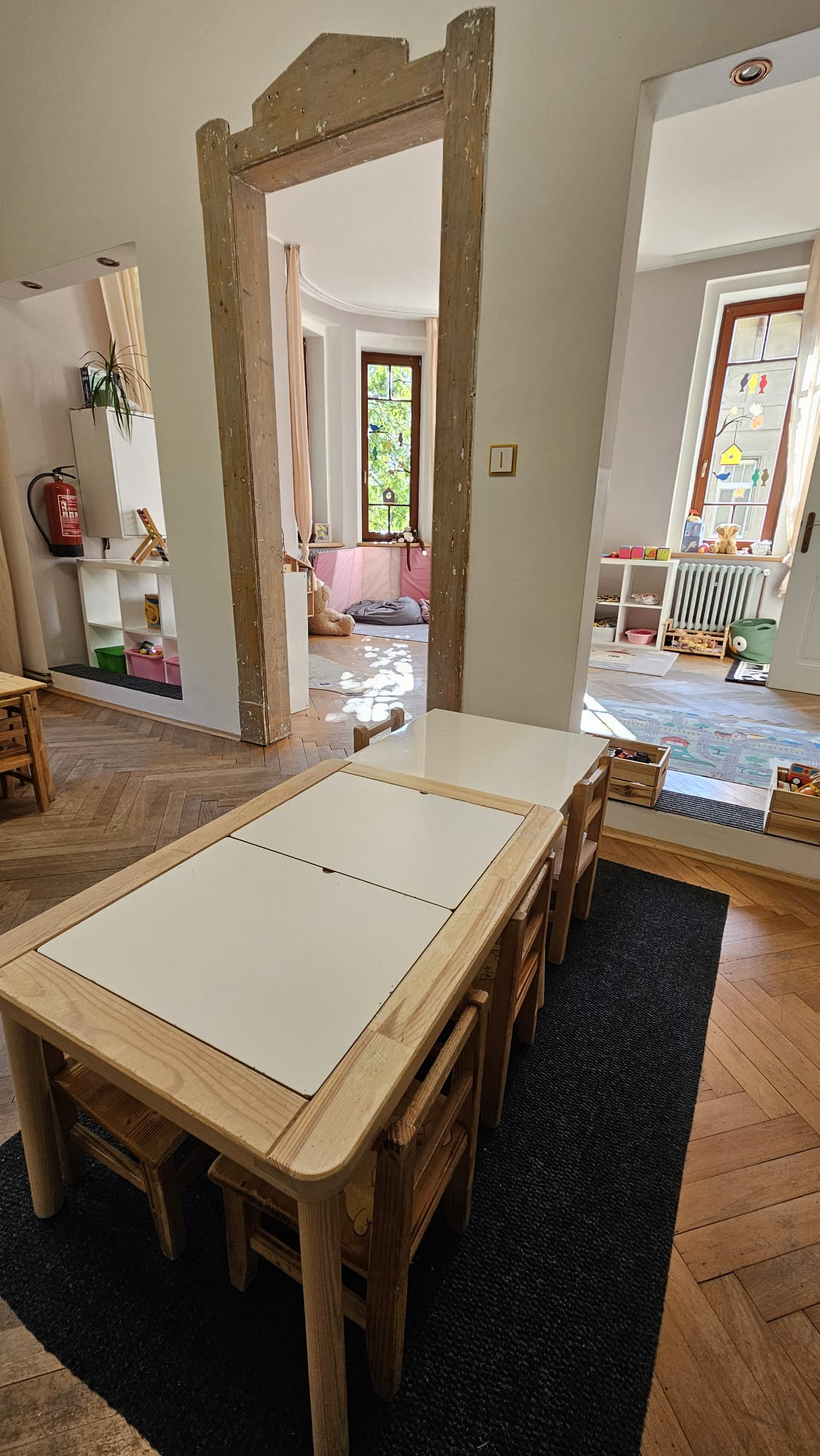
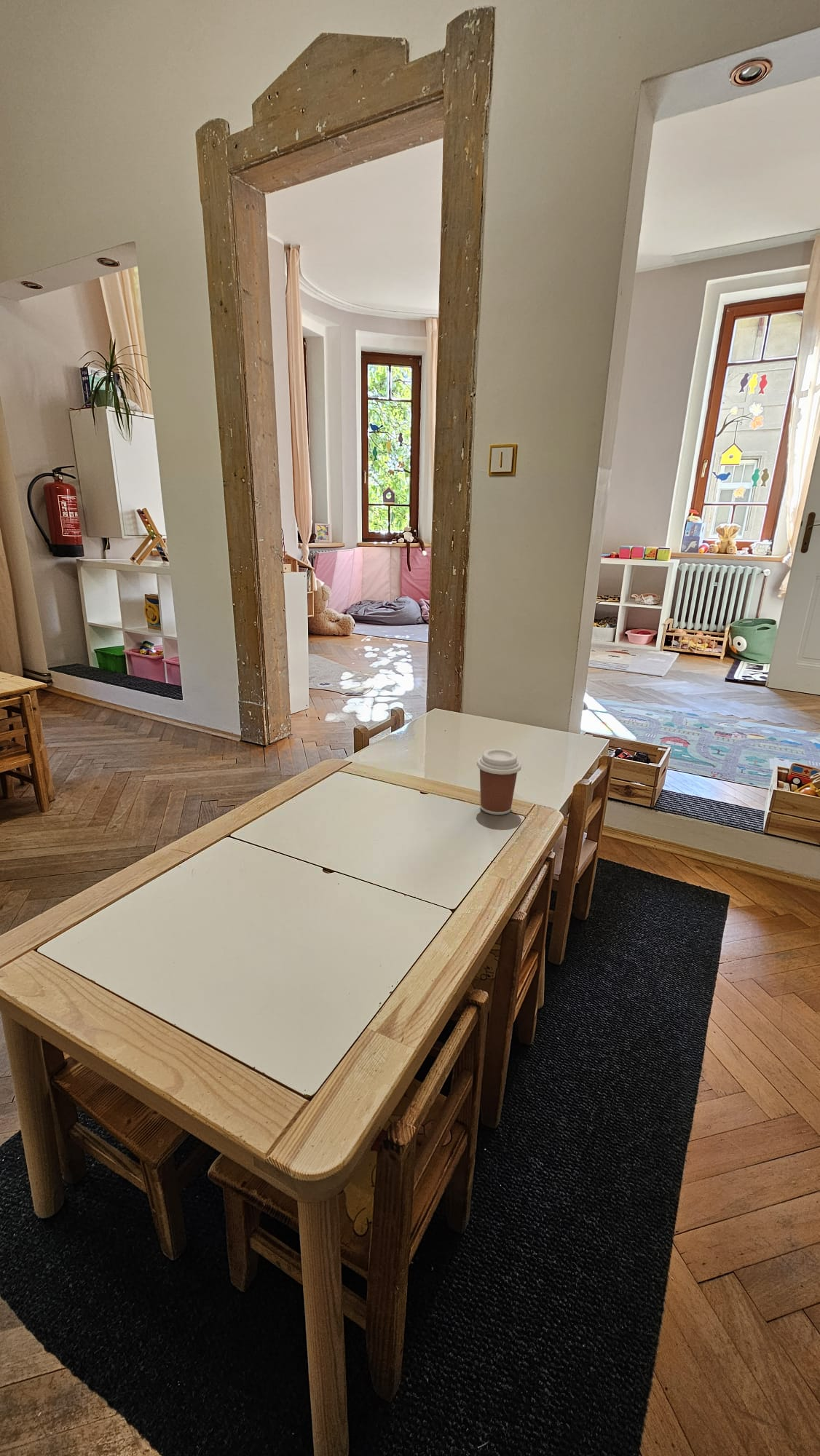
+ coffee cup [476,748,522,815]
